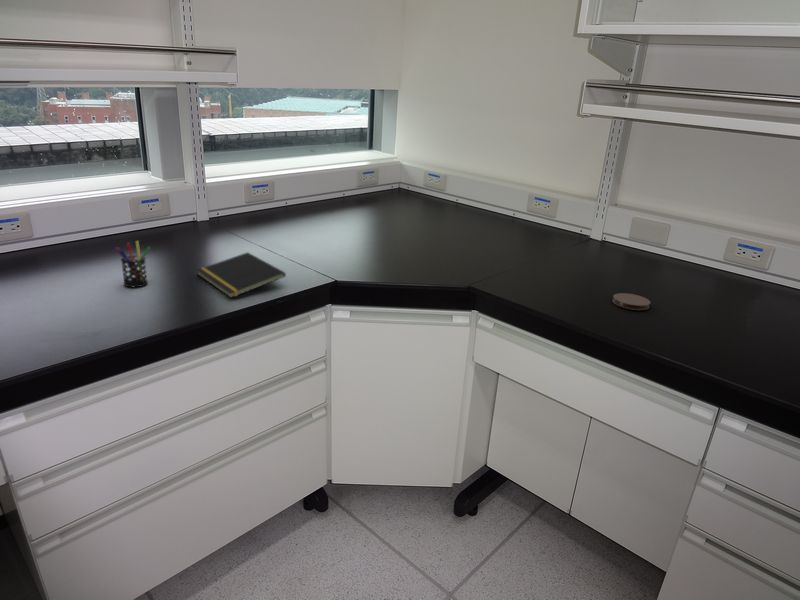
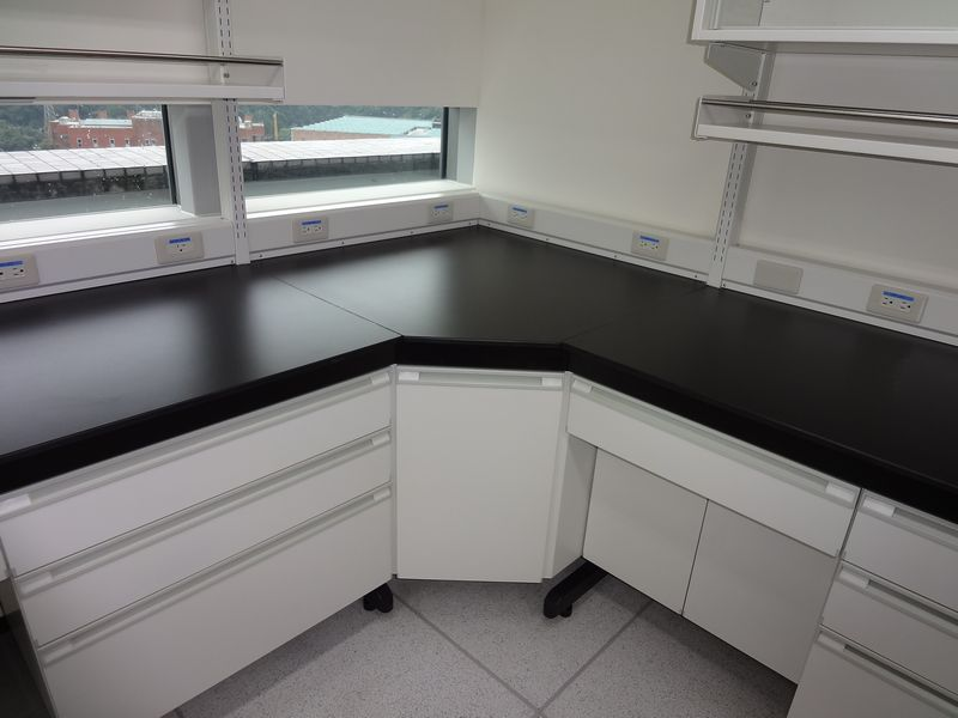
- pen holder [114,240,151,288]
- notepad [195,251,287,299]
- coaster [611,292,652,311]
